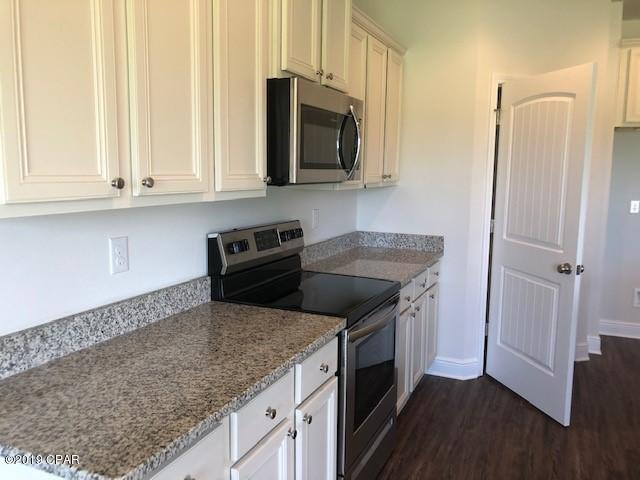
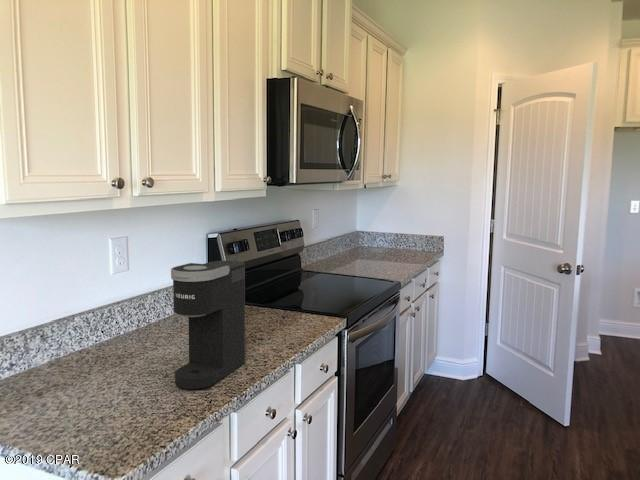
+ coffee maker [170,260,246,390]
